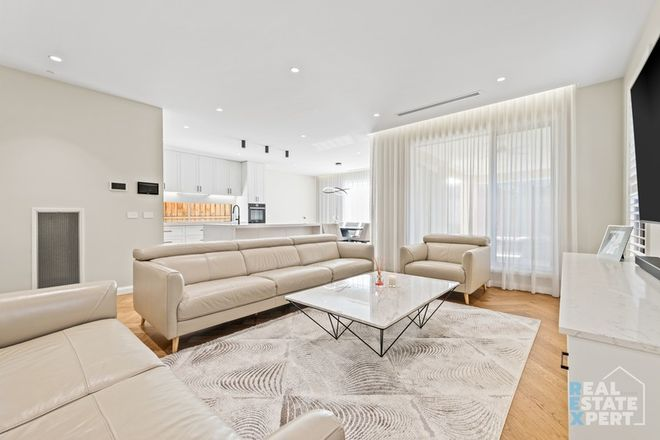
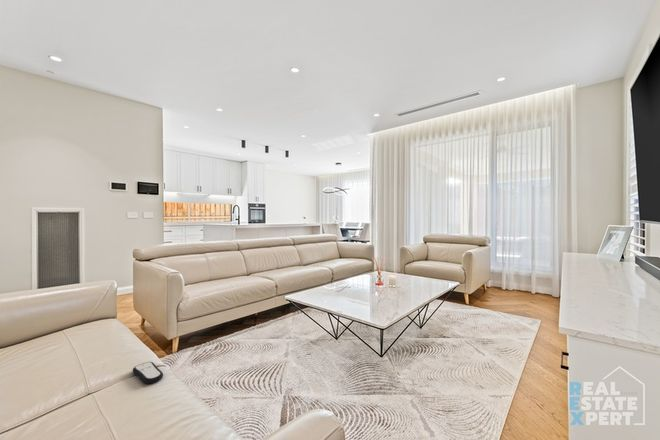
+ remote control [132,361,164,385]
